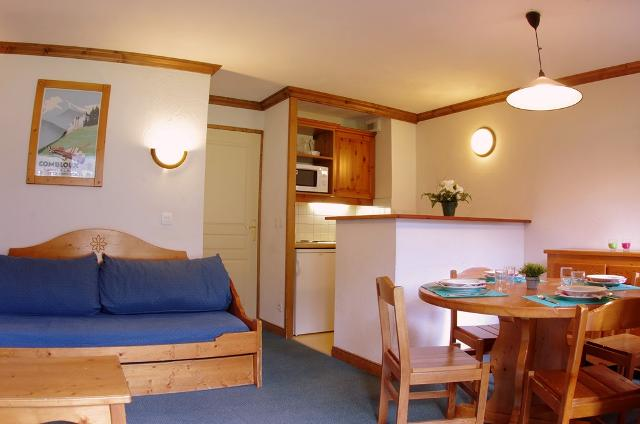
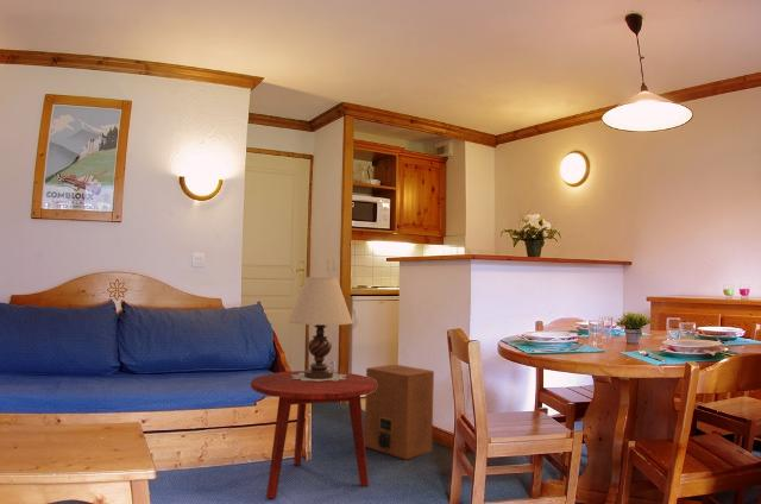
+ speaker [364,364,435,461]
+ table lamp [287,276,354,382]
+ side table [250,370,377,500]
